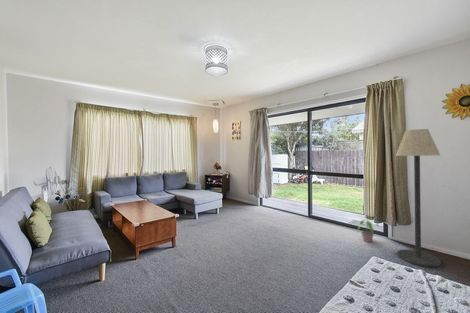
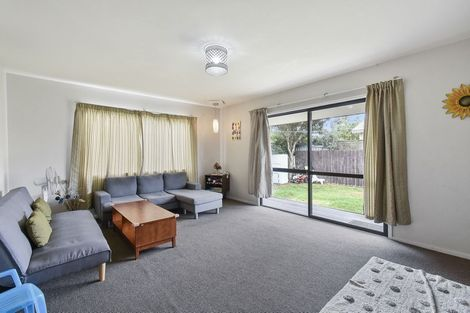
- floor lamp [395,128,442,268]
- potted plant [356,218,379,243]
